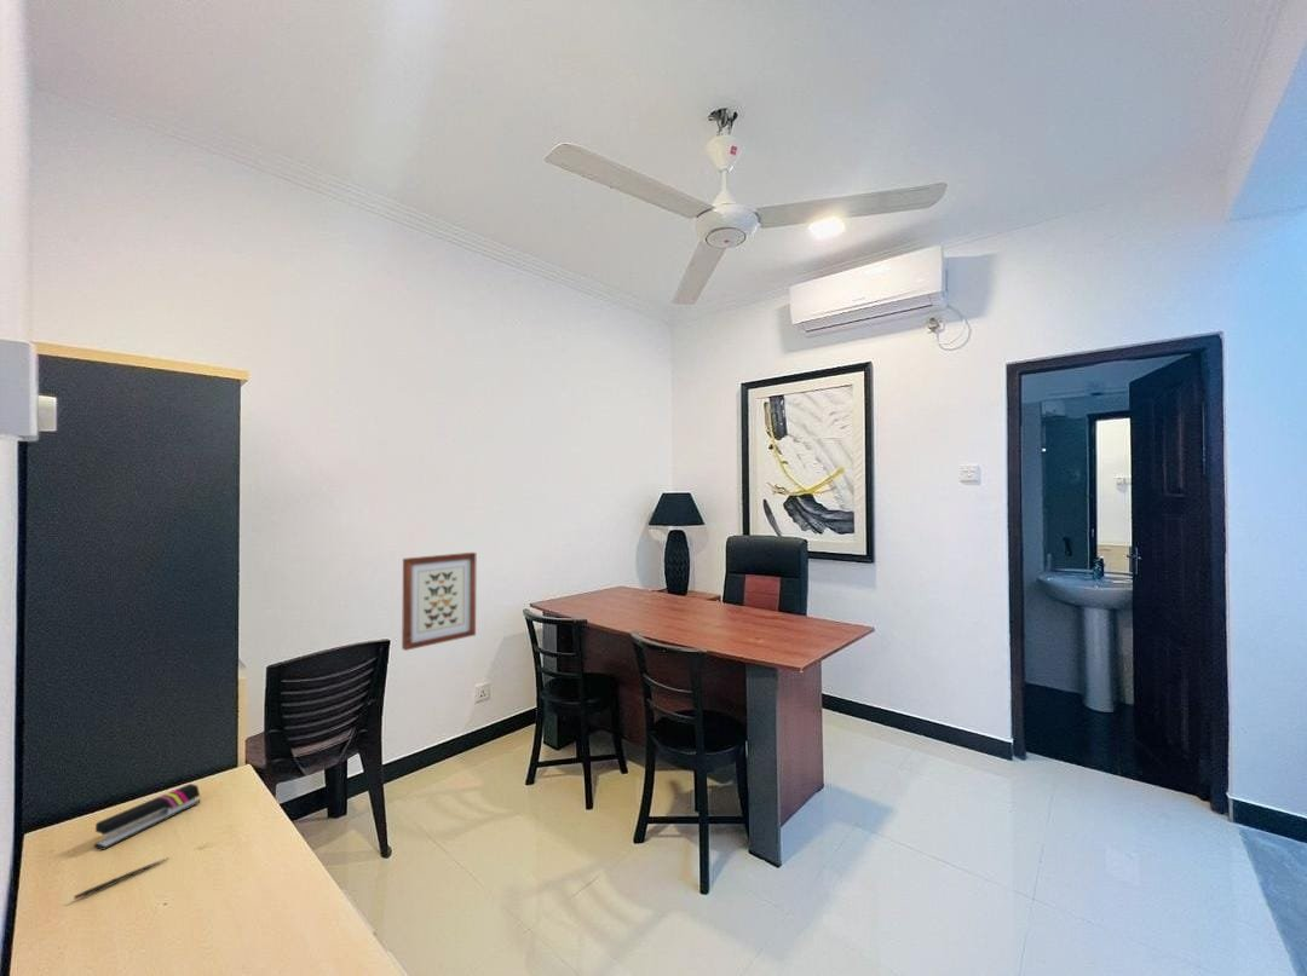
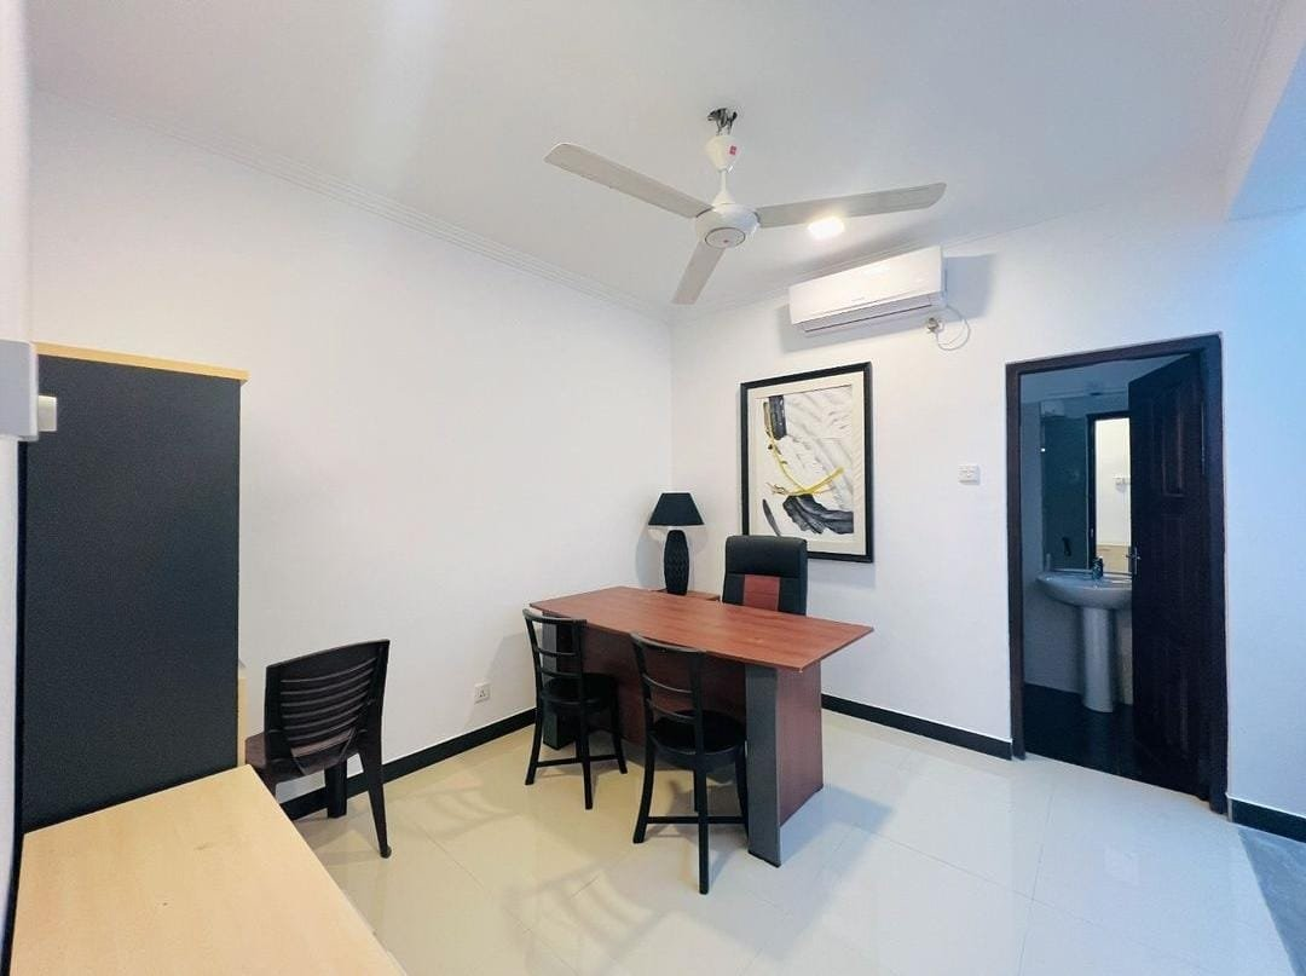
- stapler [93,782,201,851]
- wall art [401,551,477,652]
- pen [73,856,171,900]
